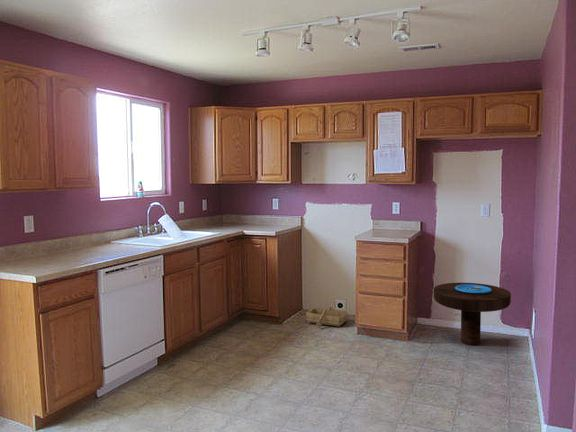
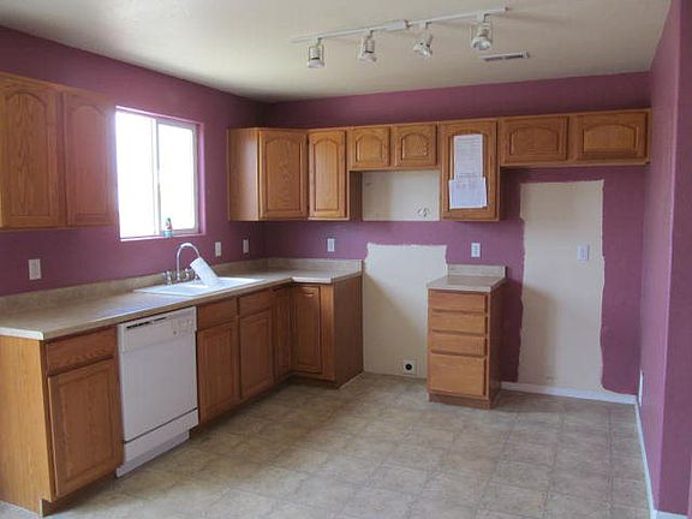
- wooden boat [305,304,348,329]
- side table [433,282,512,346]
